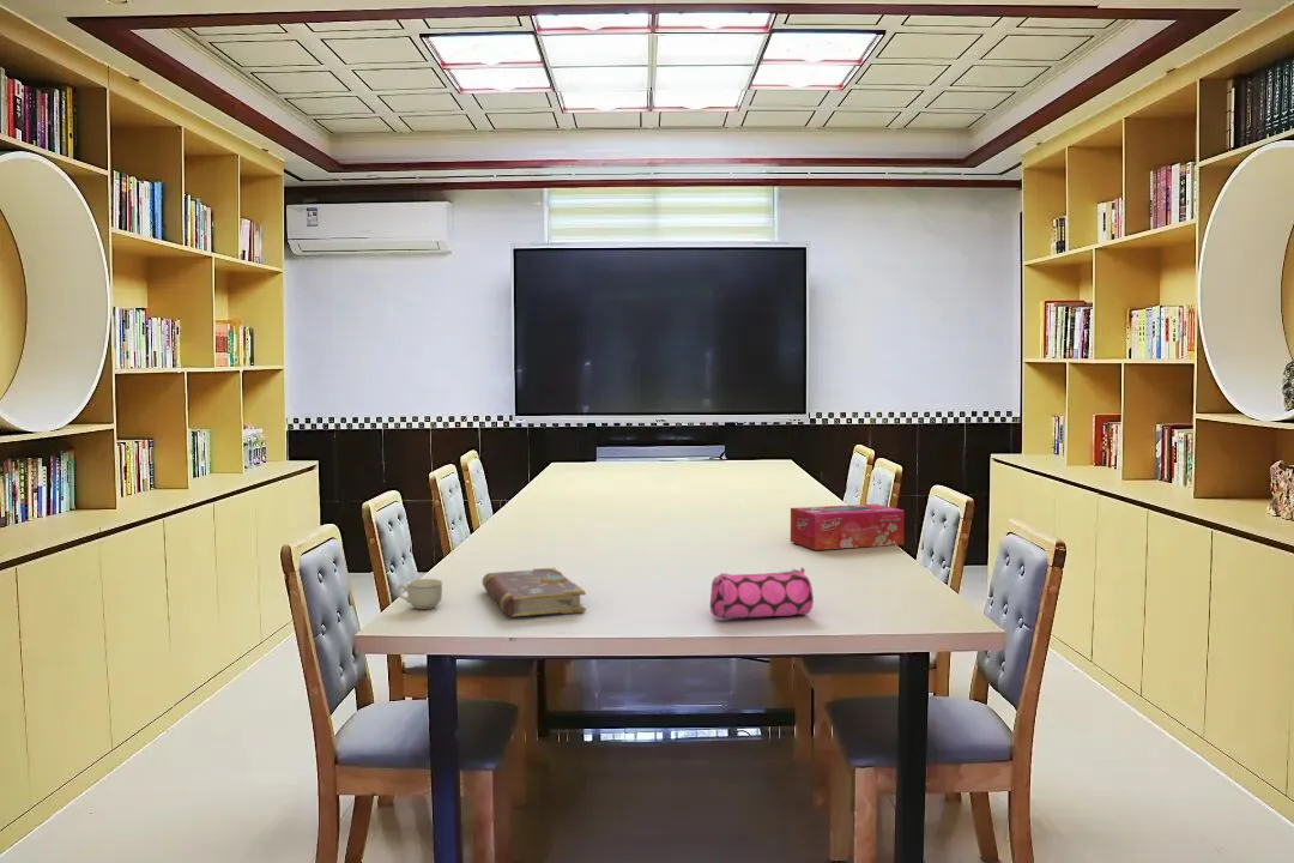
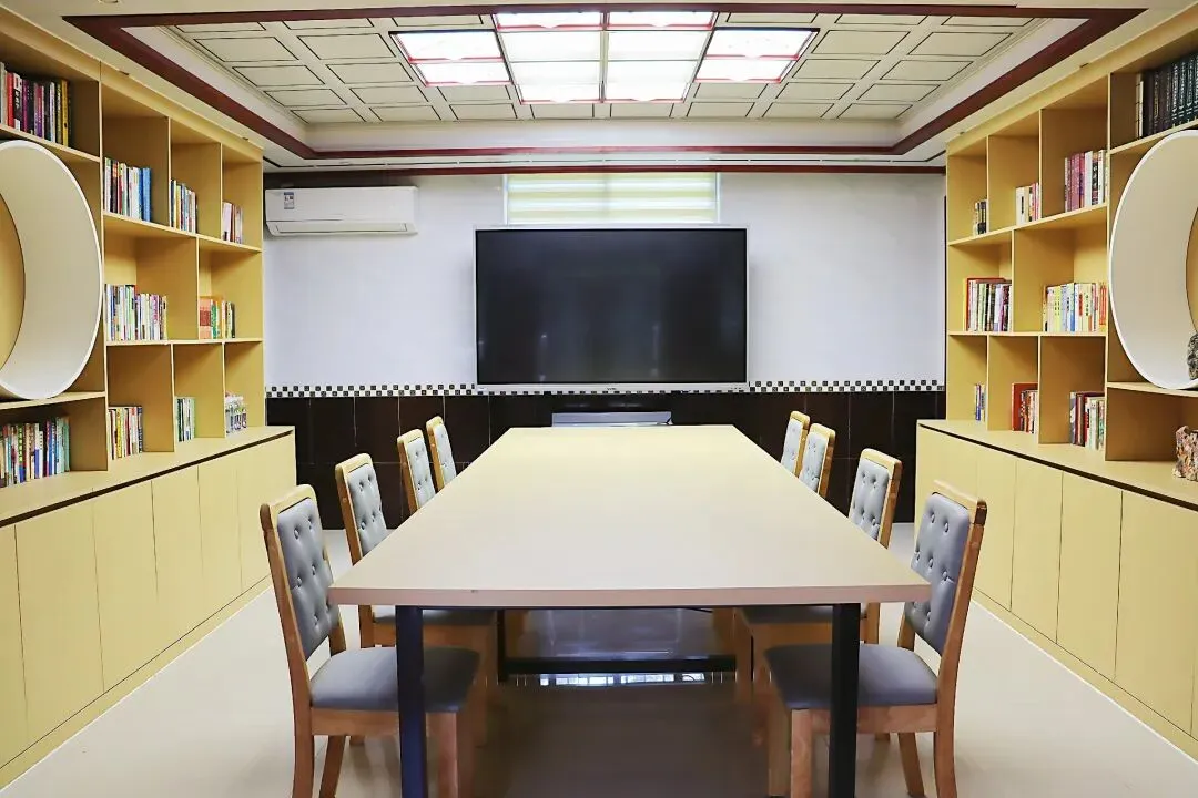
- book [482,567,587,617]
- cup [395,578,443,610]
- pencil case [709,566,815,620]
- tissue box [790,503,906,551]
